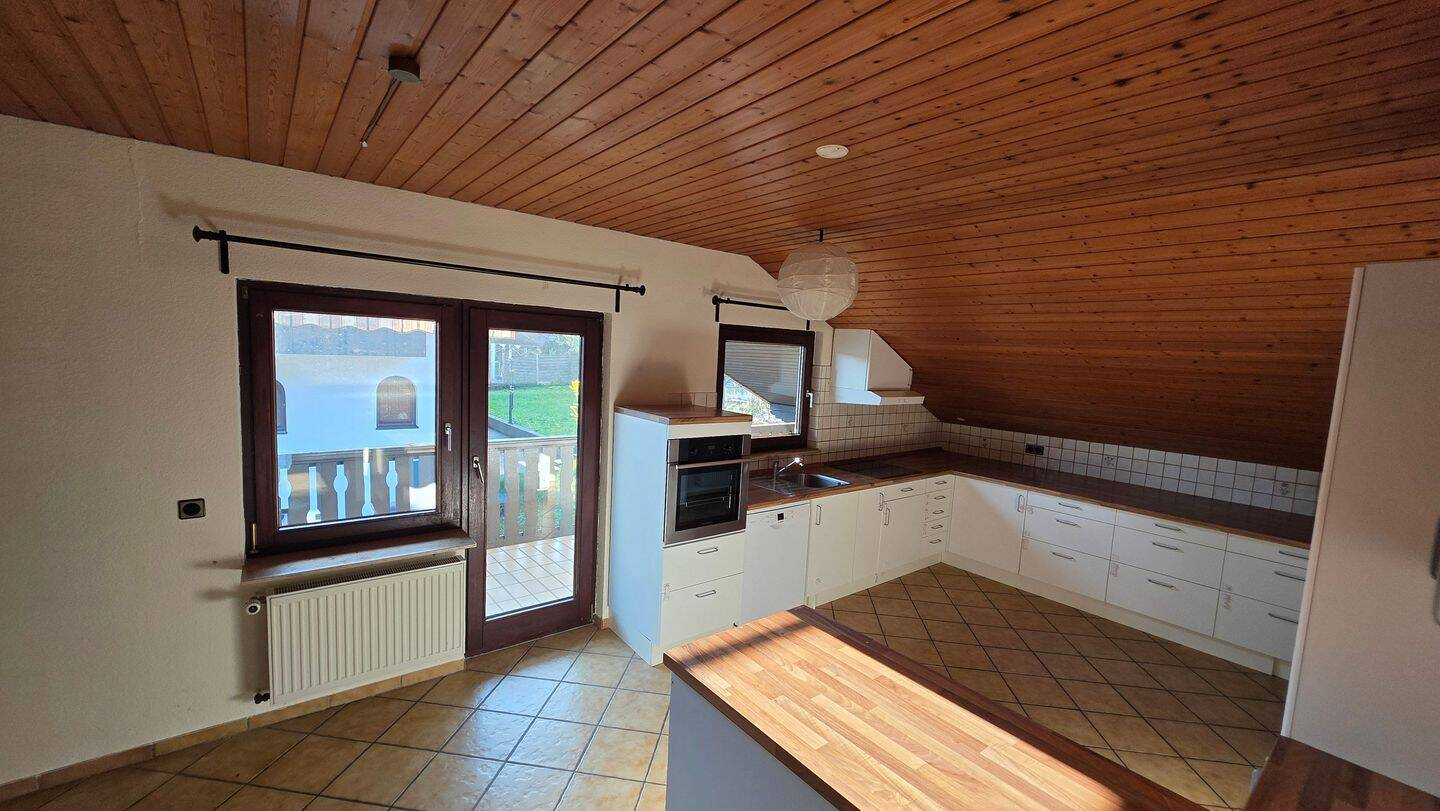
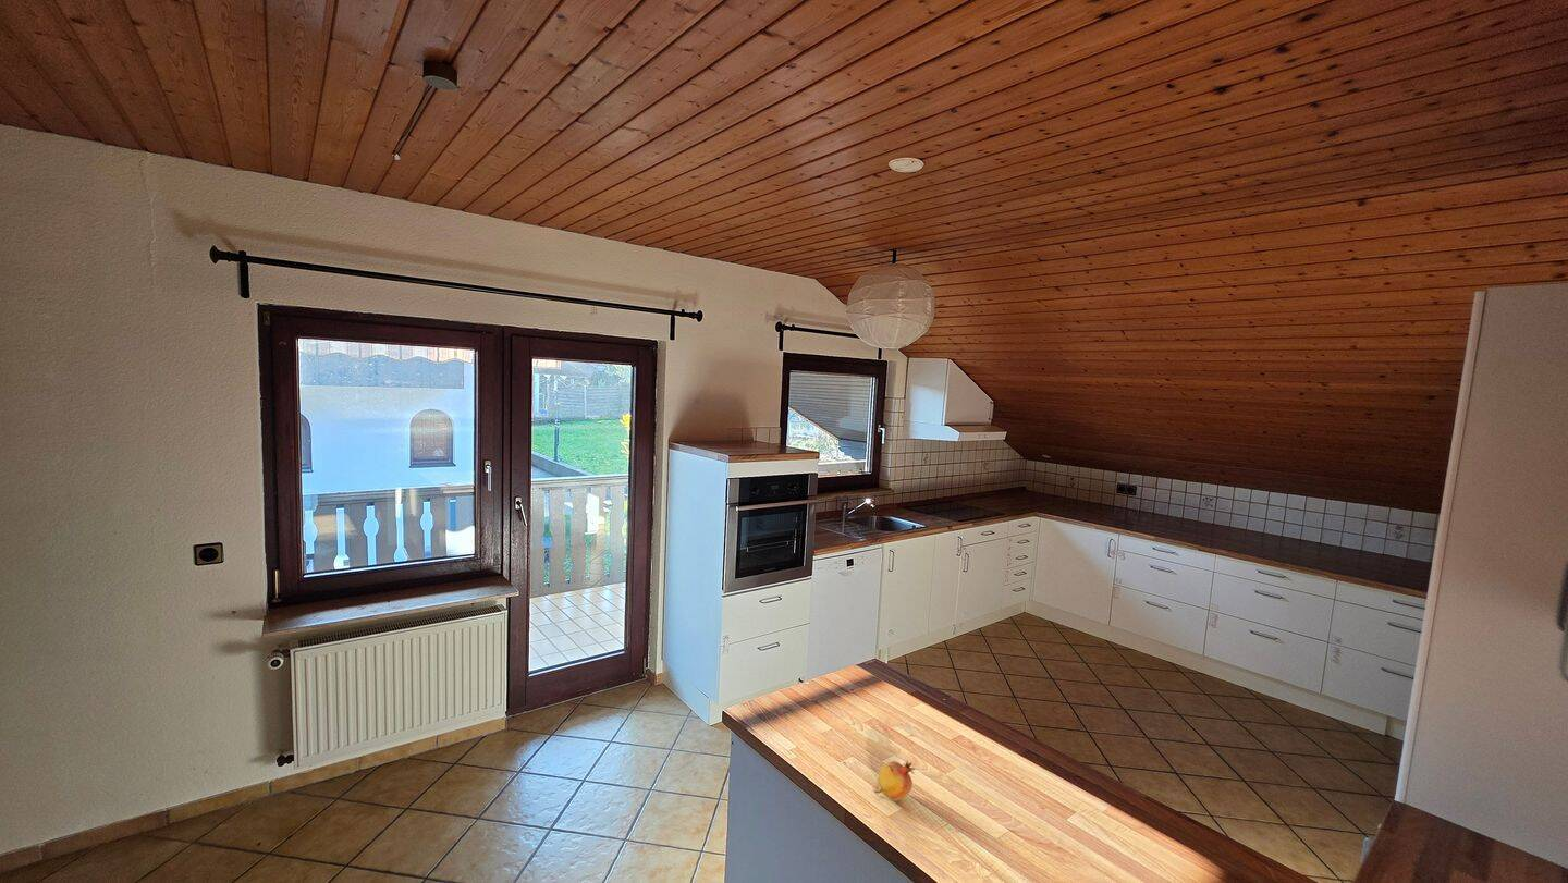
+ fruit [873,760,917,801]
